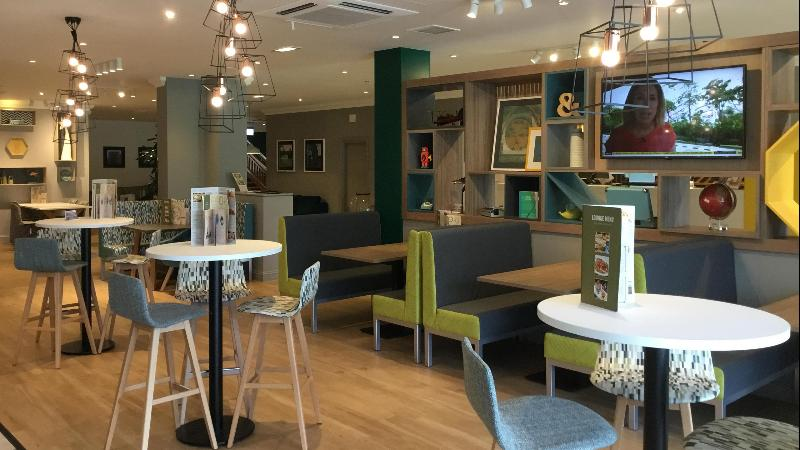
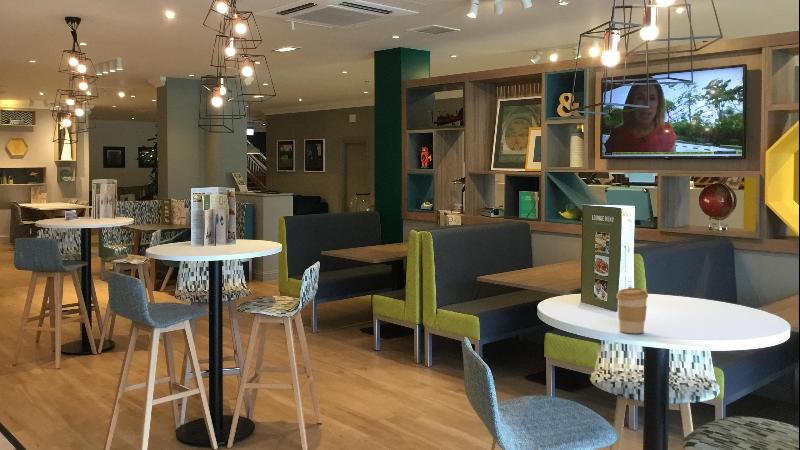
+ coffee cup [615,287,649,334]
